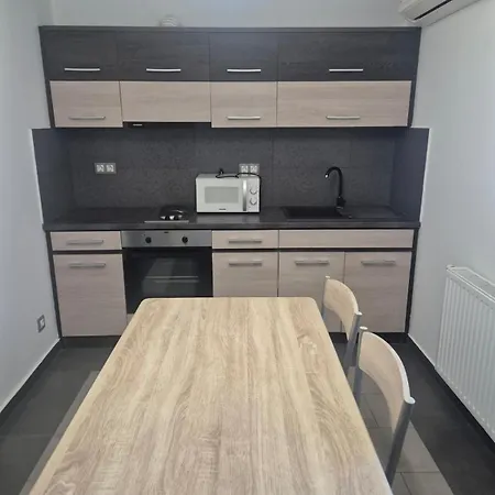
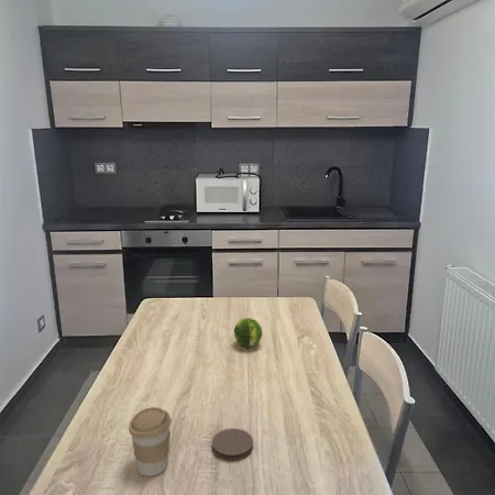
+ coffee cup [128,406,173,477]
+ fruit [233,317,263,348]
+ coaster [211,428,254,461]
